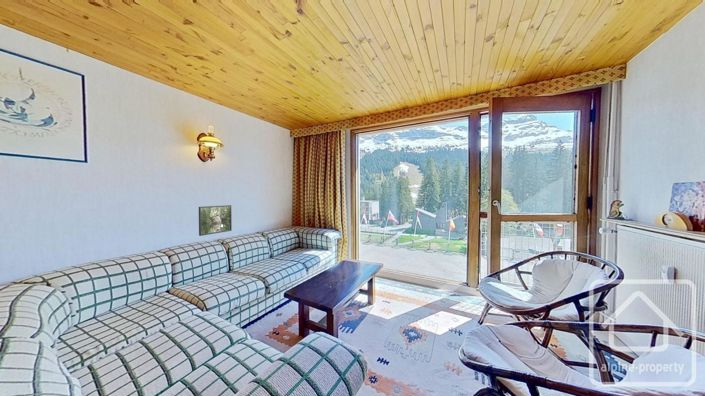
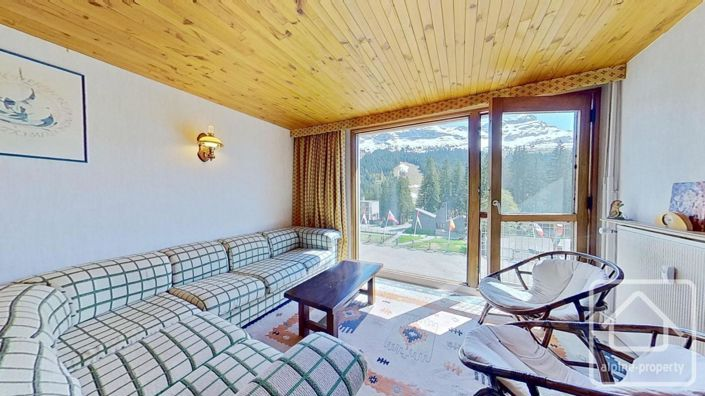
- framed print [198,204,233,237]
